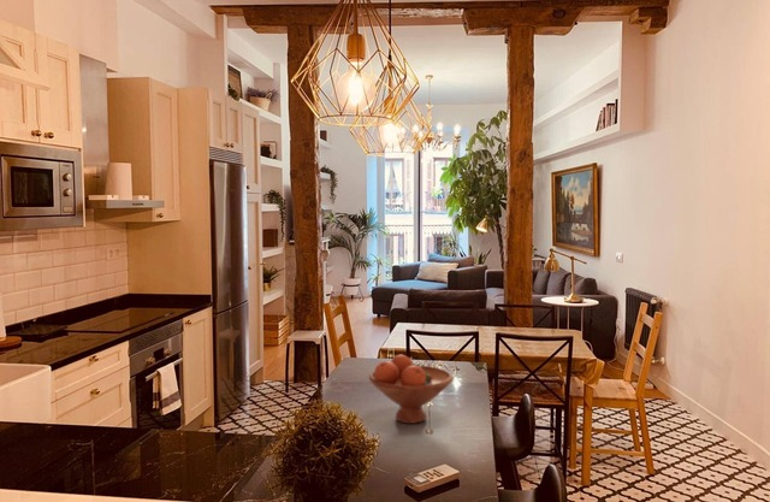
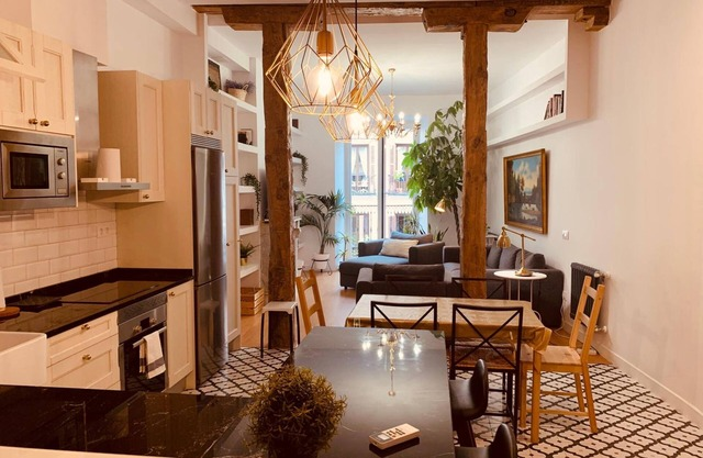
- fruit bowl [368,354,454,425]
